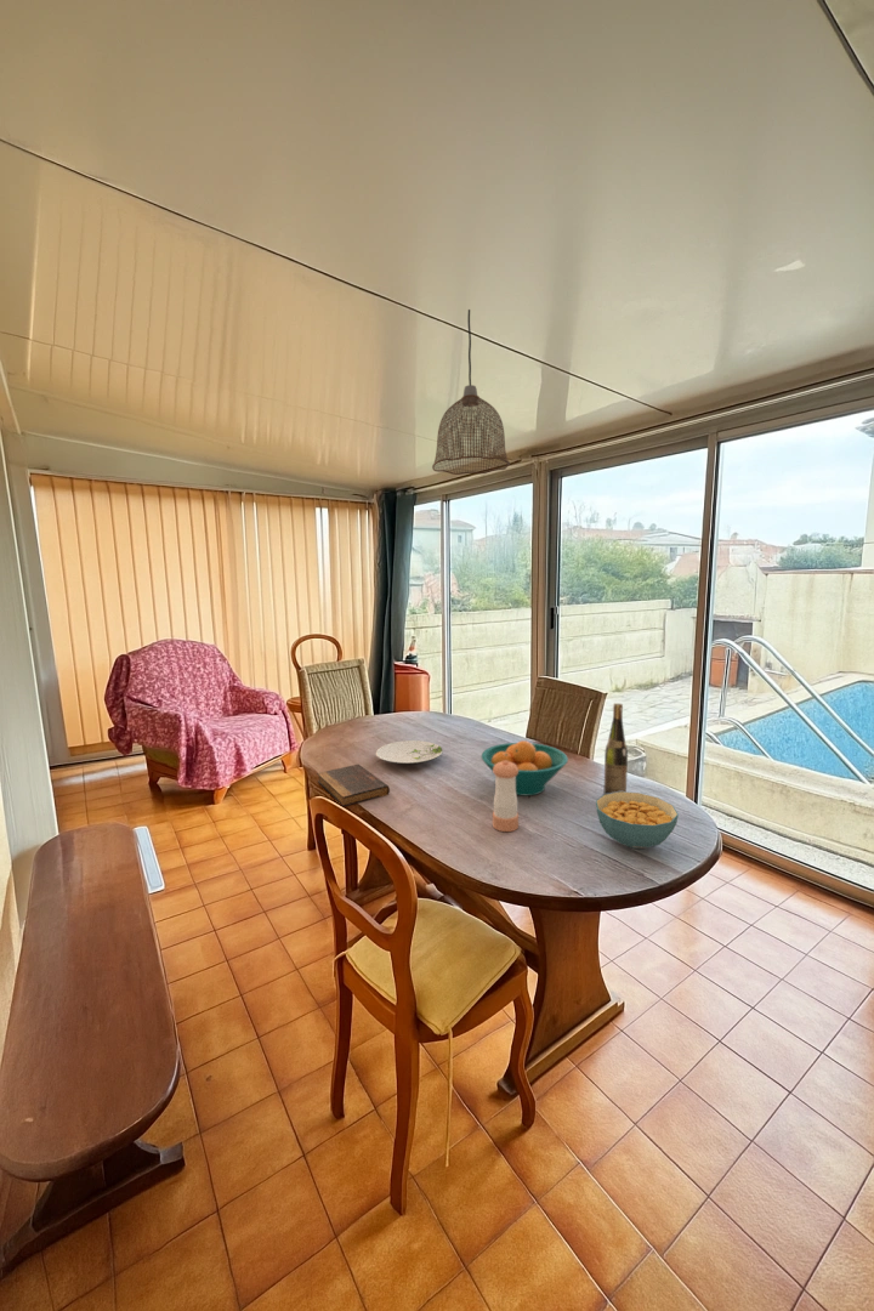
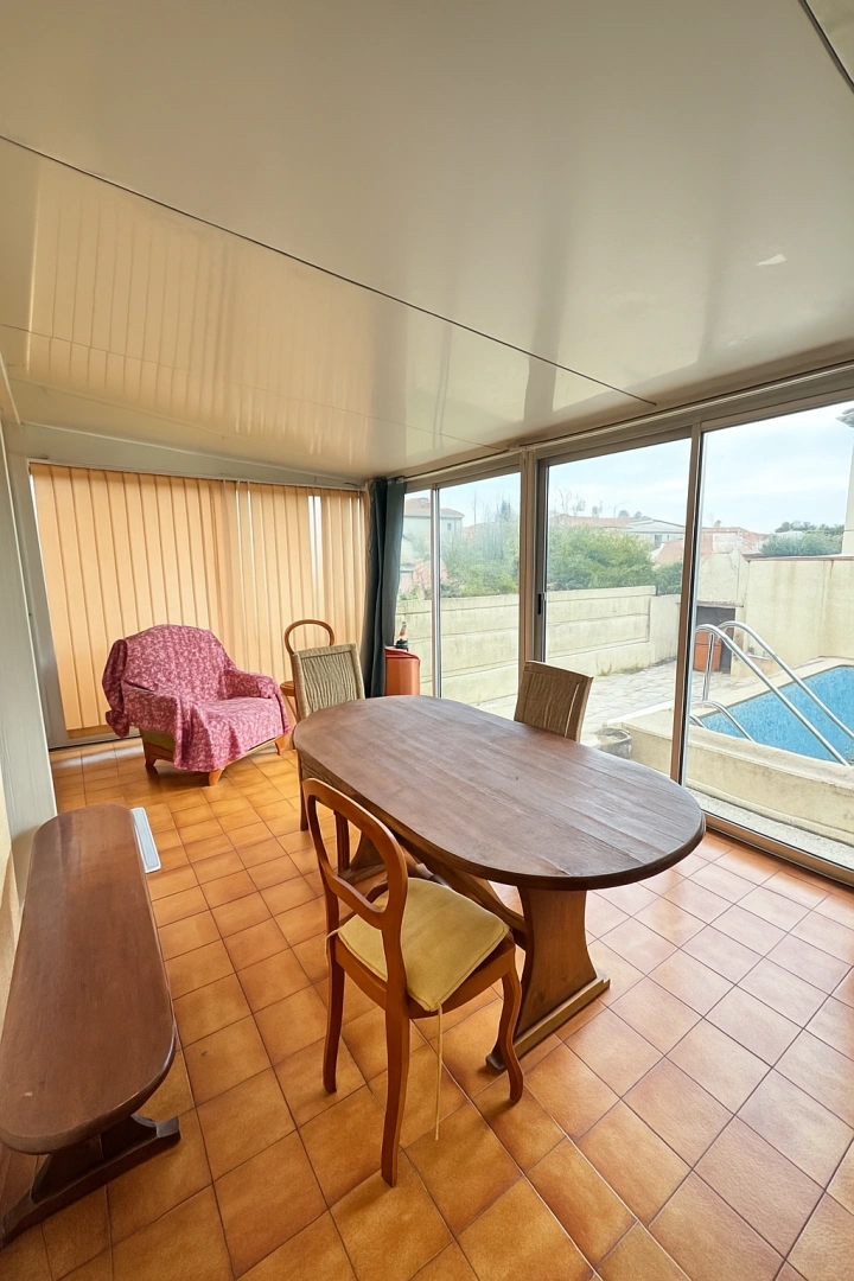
- cereal bowl [595,791,680,850]
- wine bottle [602,702,629,795]
- fruit bowl [481,739,569,796]
- pepper shaker [492,760,520,833]
- book [317,764,391,807]
- pendant lamp [431,308,511,476]
- plate [375,739,444,765]
